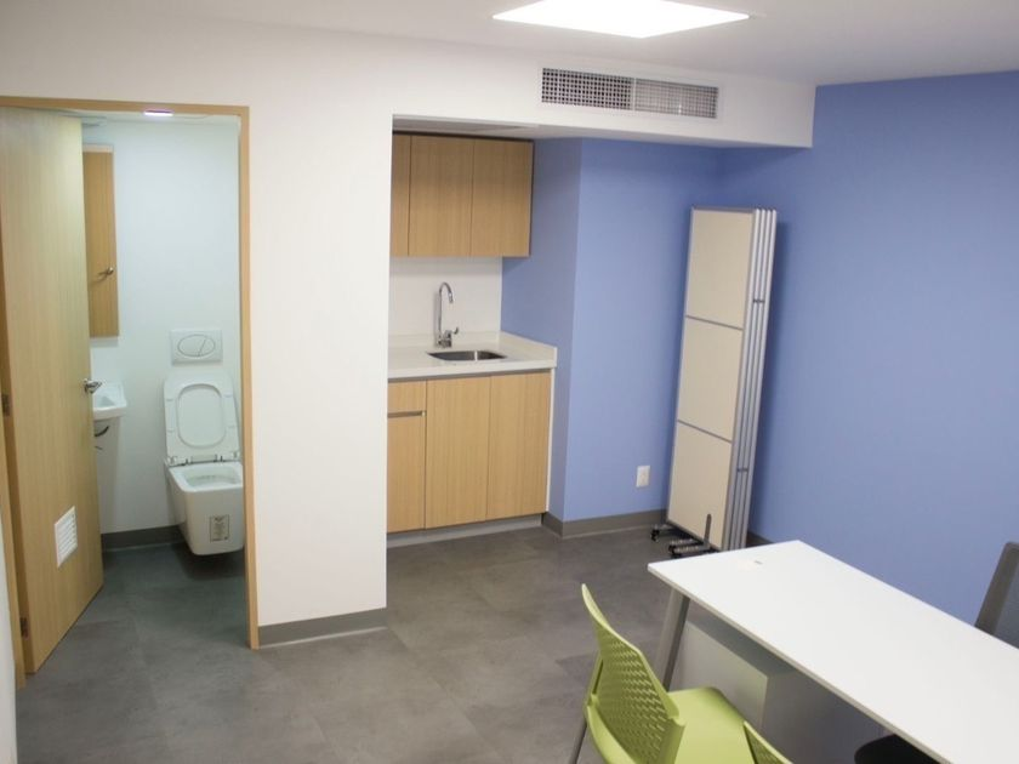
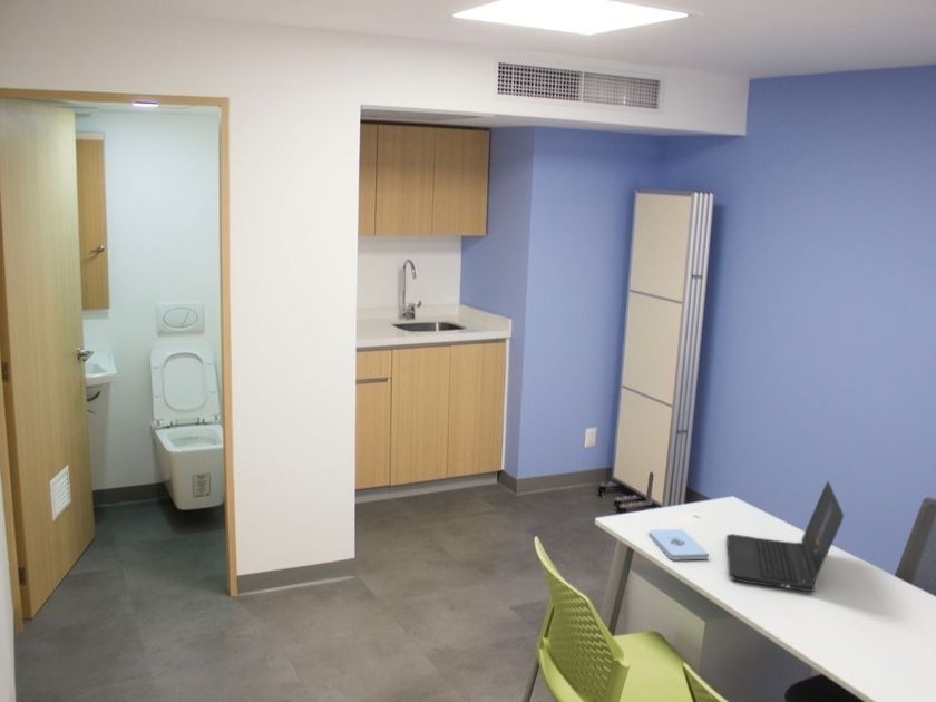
+ notepad [647,528,710,562]
+ laptop computer [725,480,845,593]
